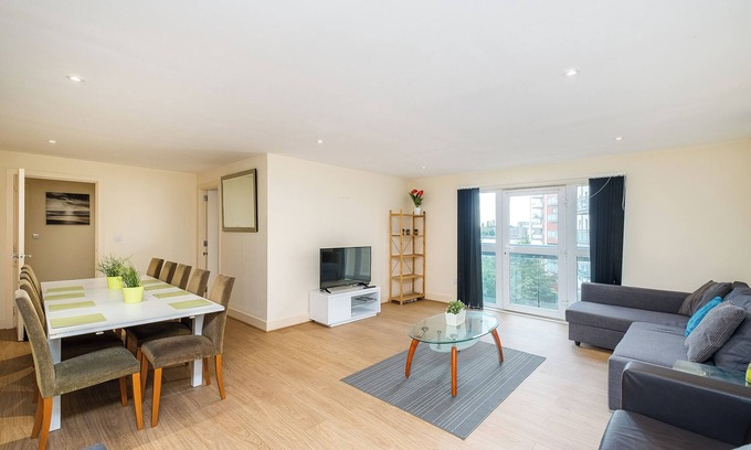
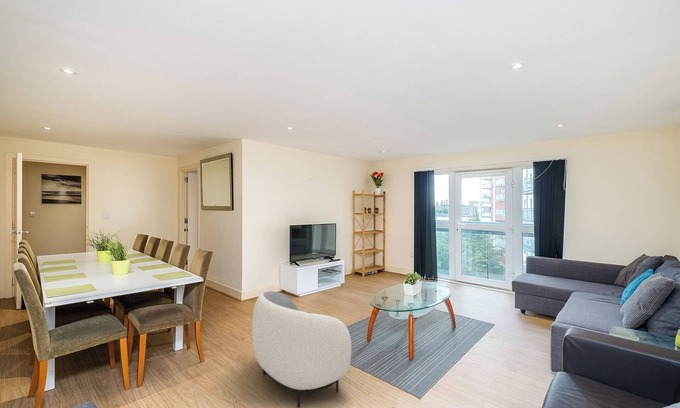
+ armchair [251,290,352,408]
